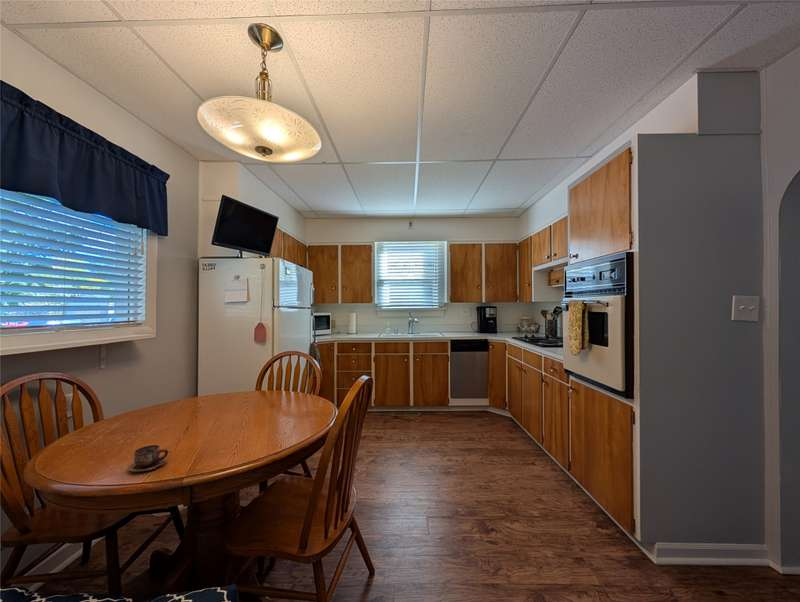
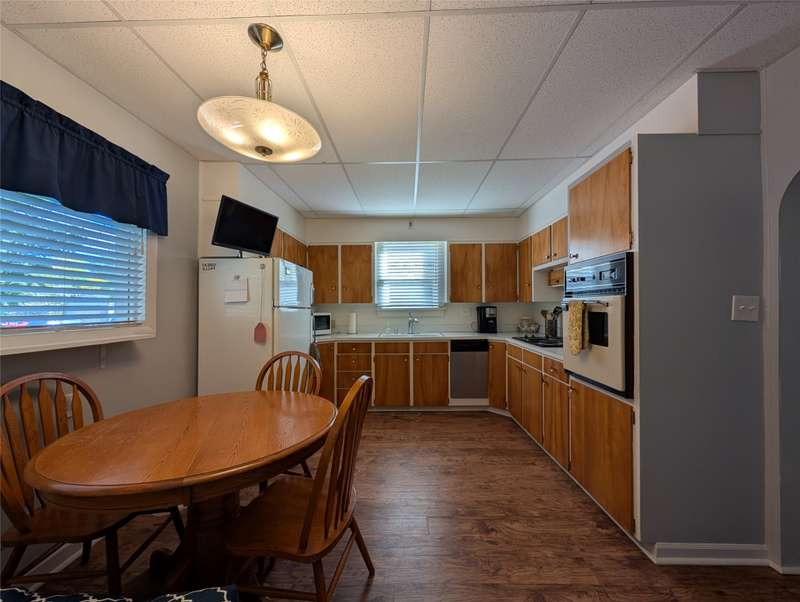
- cup [126,444,169,474]
